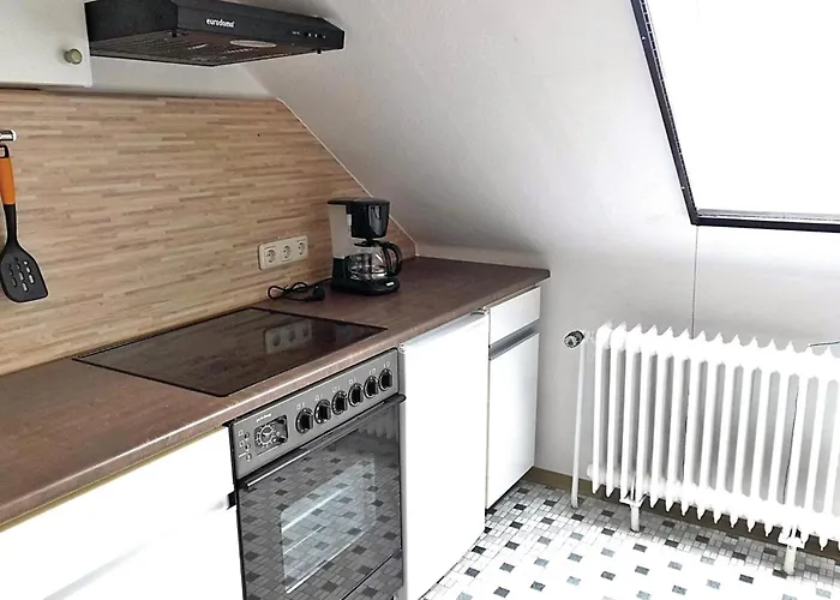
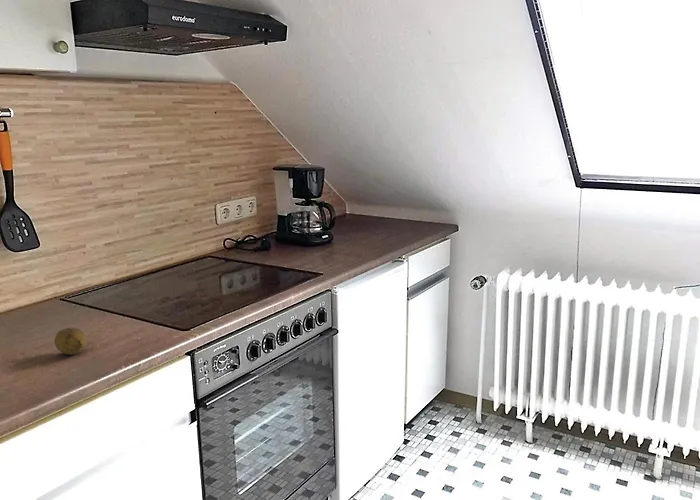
+ fruit [53,327,88,356]
